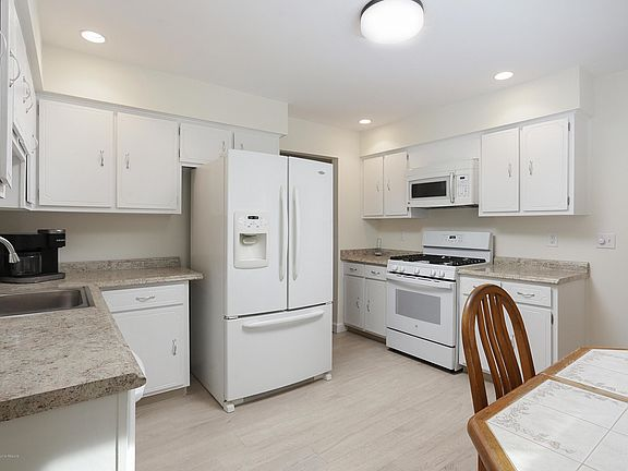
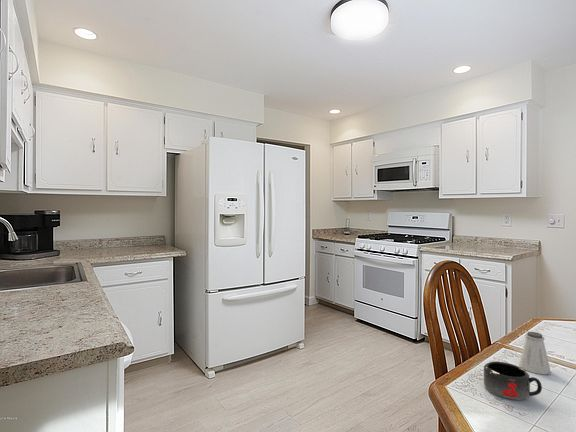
+ mug [483,361,543,401]
+ saltshaker [518,331,551,375]
